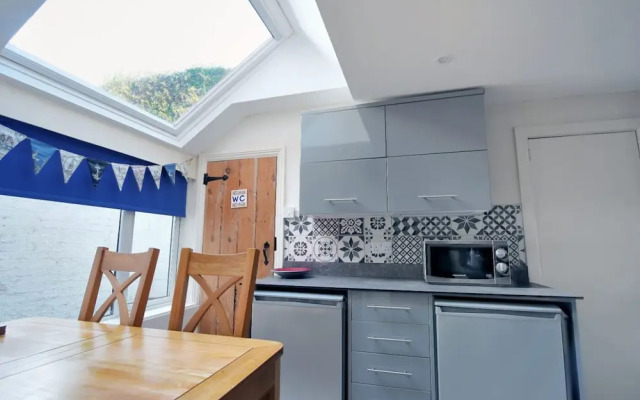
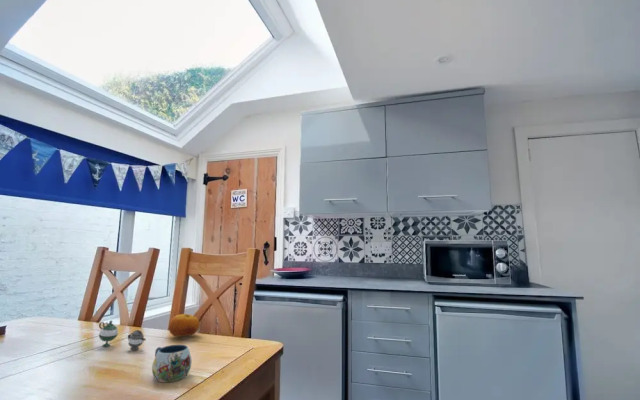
+ mug [151,344,193,383]
+ teapot [98,319,147,351]
+ fruit [168,313,201,338]
